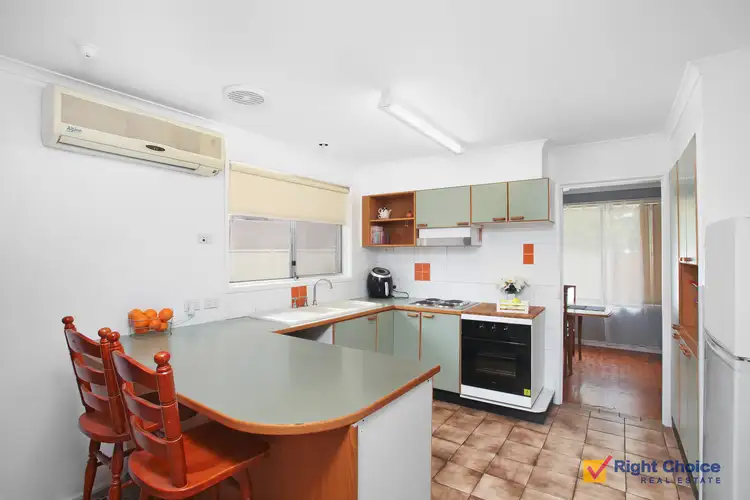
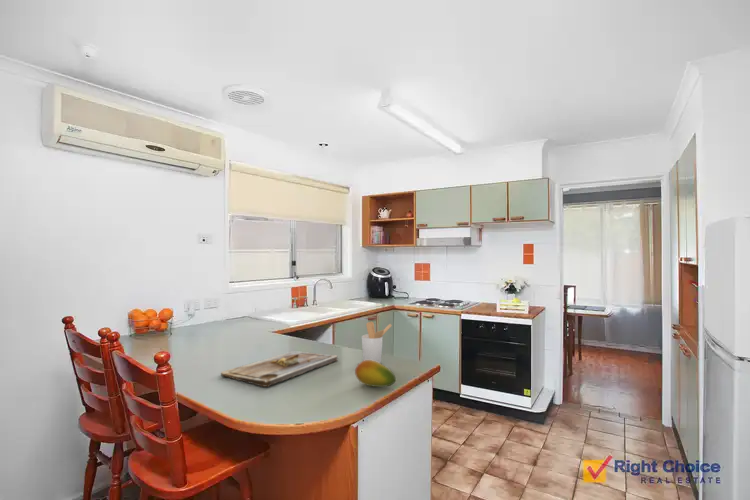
+ fruit [354,360,397,388]
+ cutting board [220,350,339,387]
+ utensil holder [361,321,393,364]
